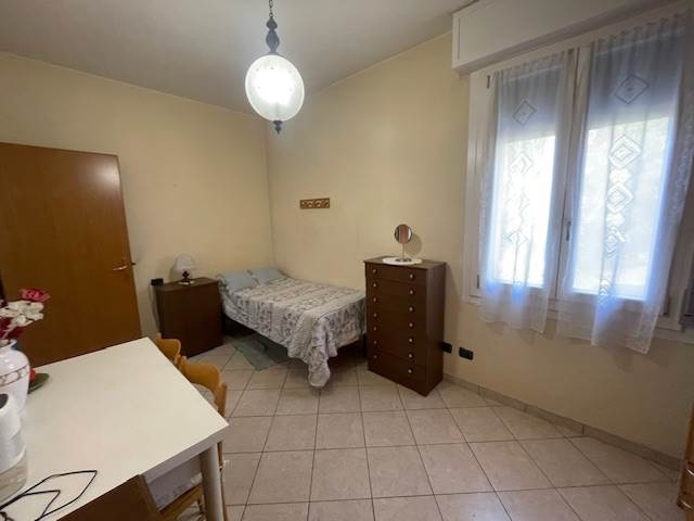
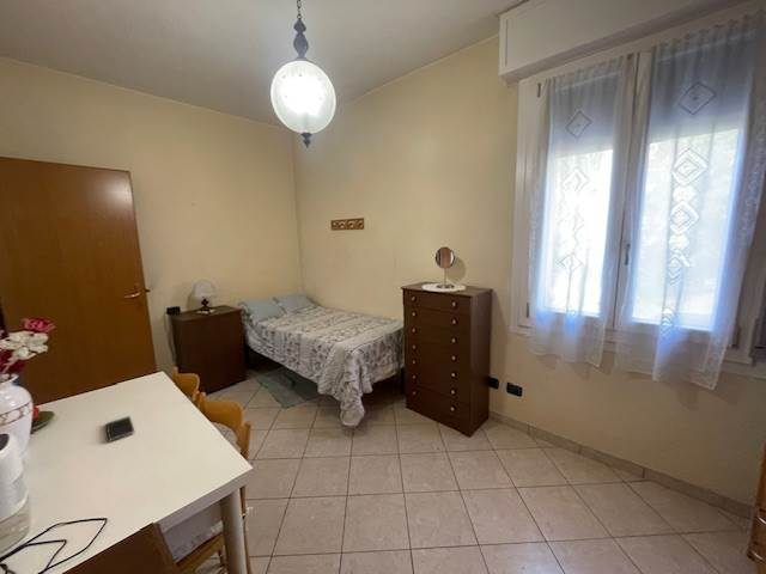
+ smartphone [105,415,135,442]
